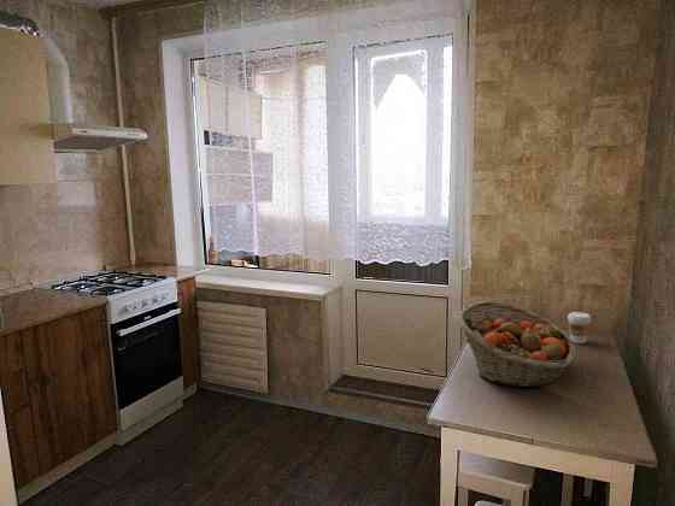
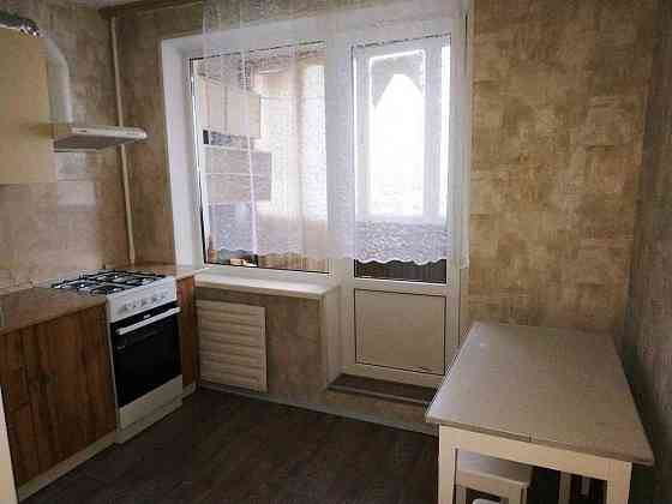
- coffee cup [567,311,592,345]
- fruit basket [456,300,577,388]
